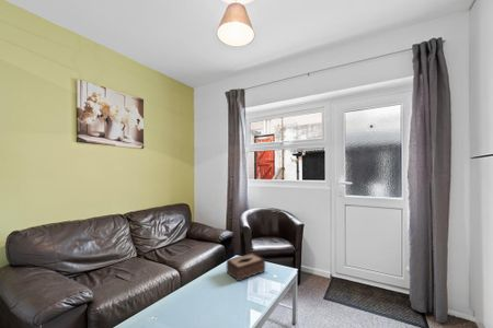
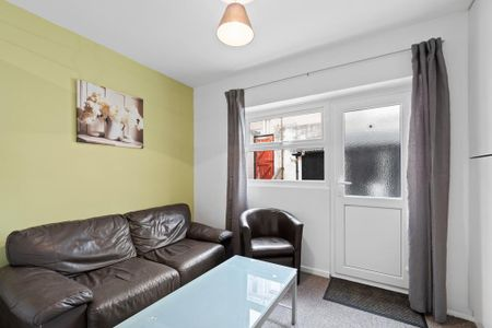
- tissue box [226,251,266,282]
